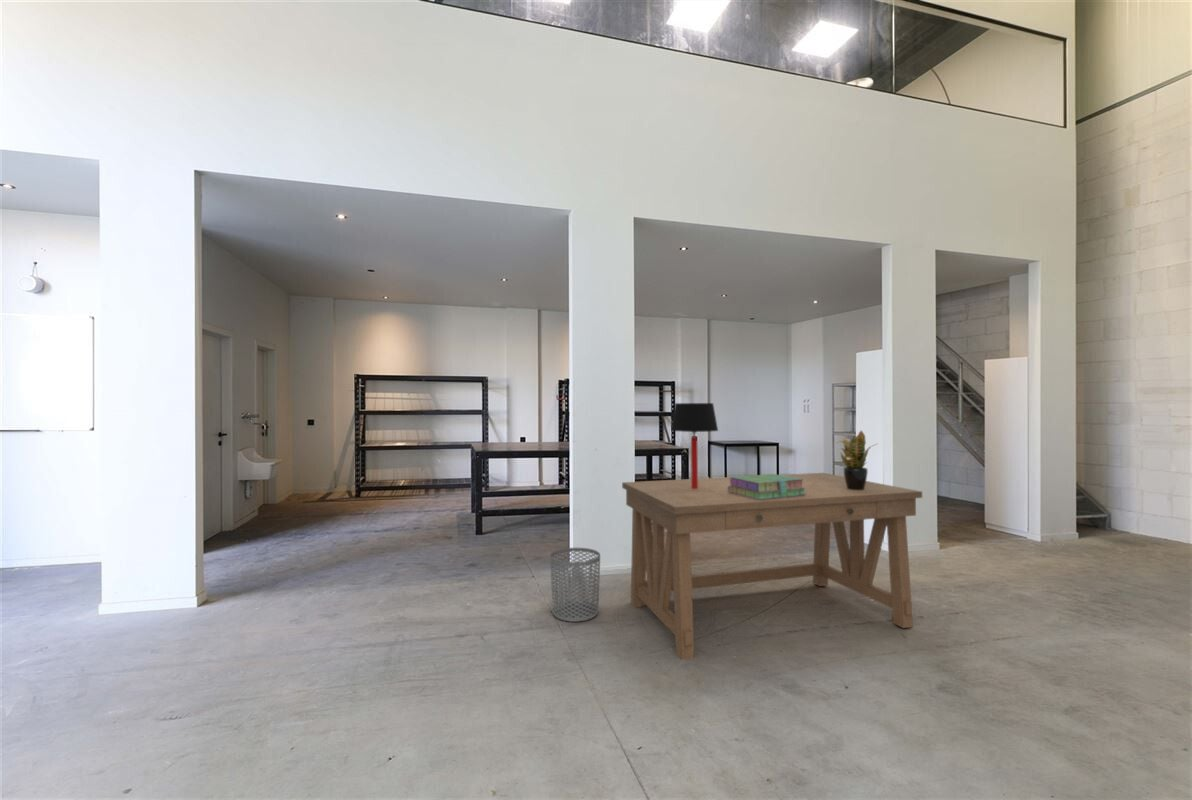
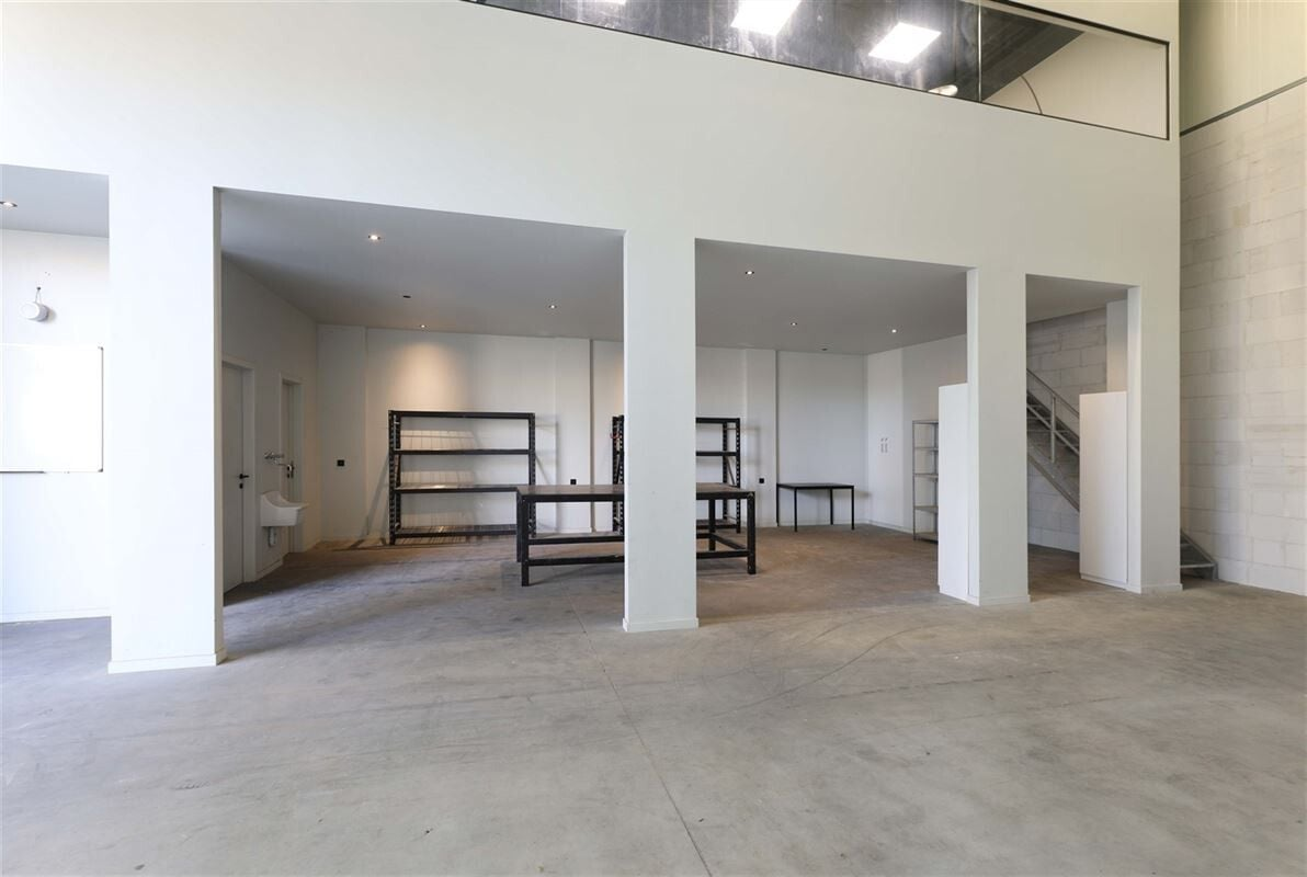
- waste bin [549,547,601,623]
- desk [621,472,923,661]
- table lamp [670,402,719,489]
- potted plant [836,430,879,490]
- stack of books [728,473,806,500]
